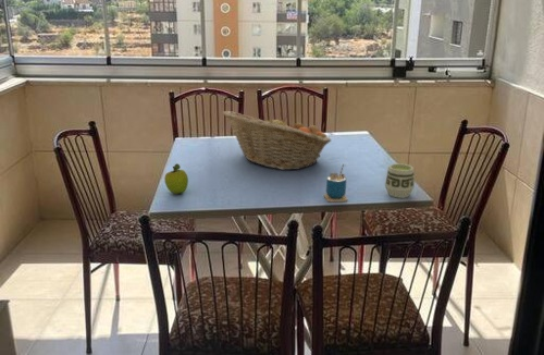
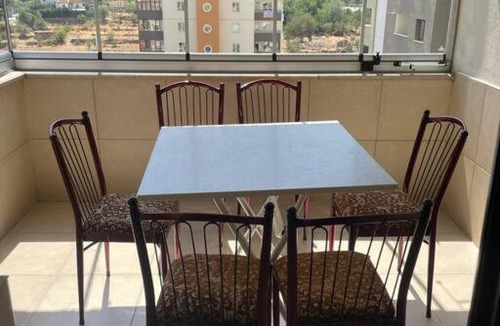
- fruit [163,162,189,195]
- cup [323,162,348,203]
- cup [384,162,416,199]
- fruit basket [222,110,332,171]
